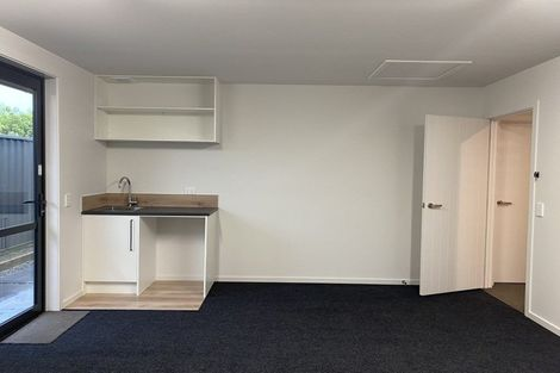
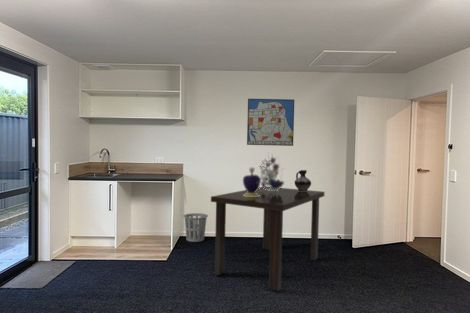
+ waste basket [182,212,209,243]
+ decorative container [242,166,262,197]
+ wall art [246,98,295,147]
+ bouquet [254,152,286,191]
+ ceramic jug [294,169,312,191]
+ dining table [210,186,326,292]
